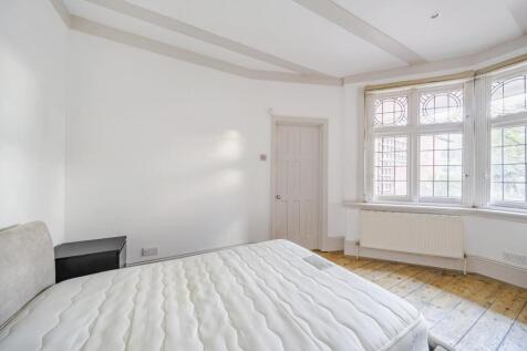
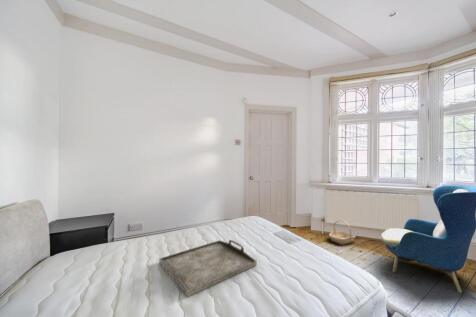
+ serving tray [158,239,258,298]
+ armchair [380,184,476,294]
+ basket [328,219,357,246]
